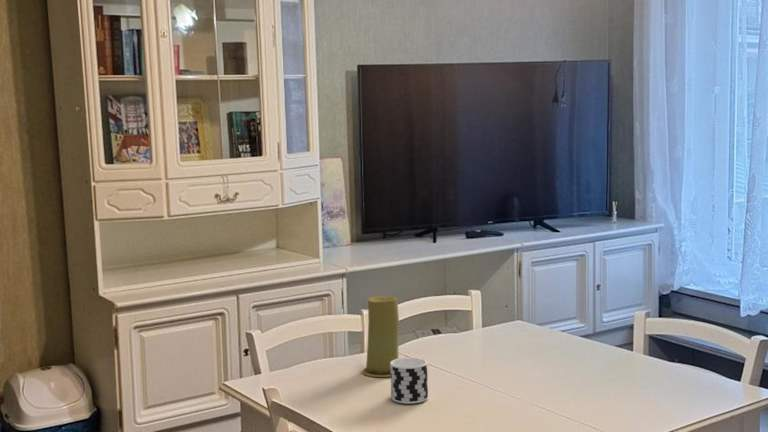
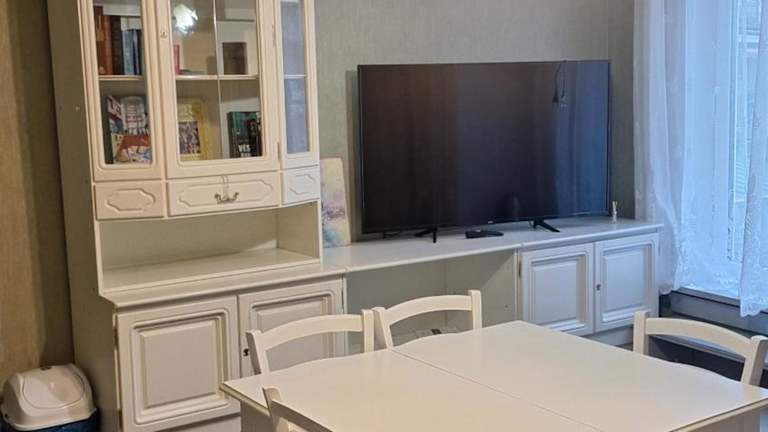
- cup [390,357,429,405]
- candle [361,295,400,378]
